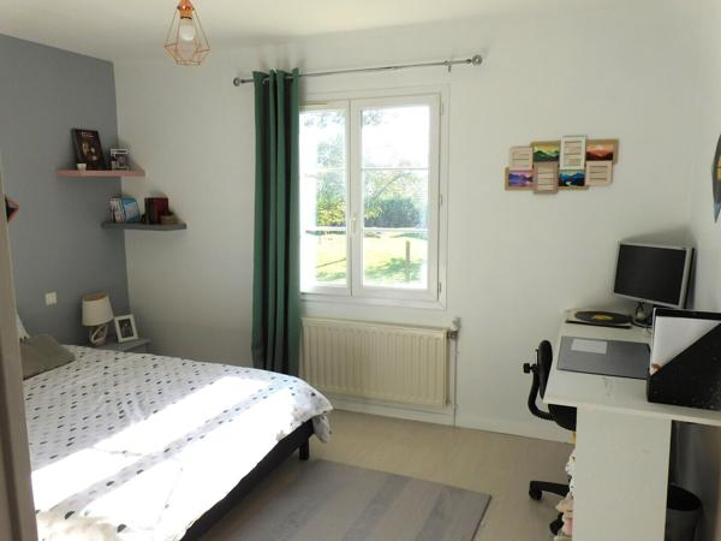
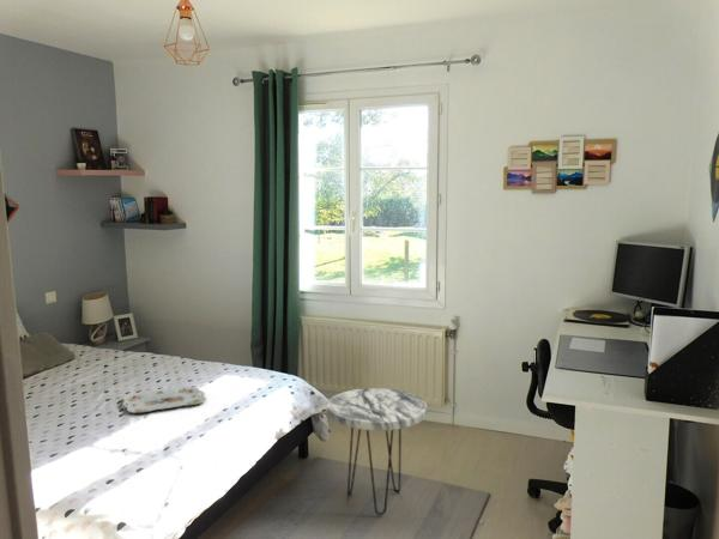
+ serving tray [121,386,207,414]
+ side table [326,387,428,516]
